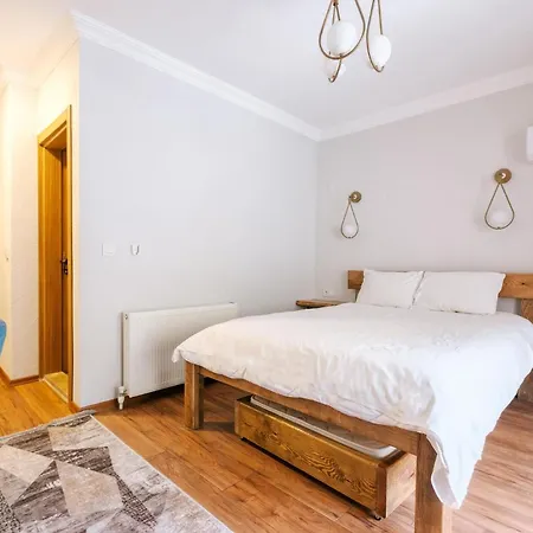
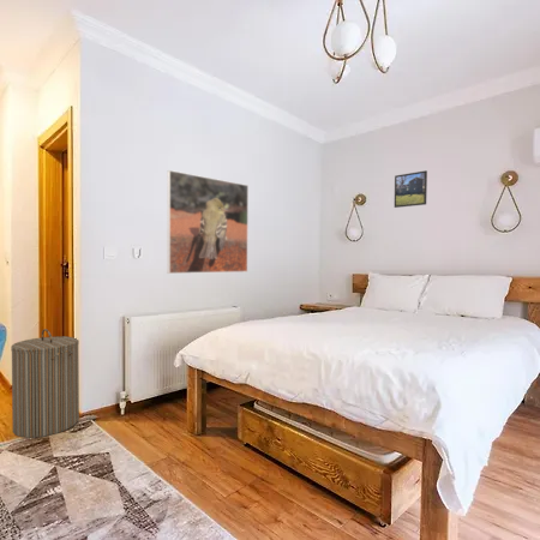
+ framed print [166,169,250,275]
+ laundry hamper [10,328,80,439]
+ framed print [394,169,428,209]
